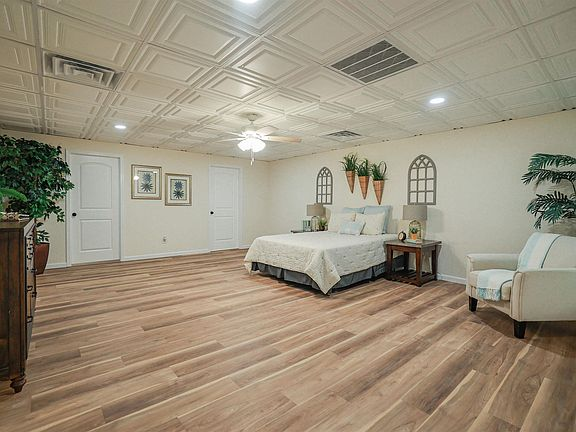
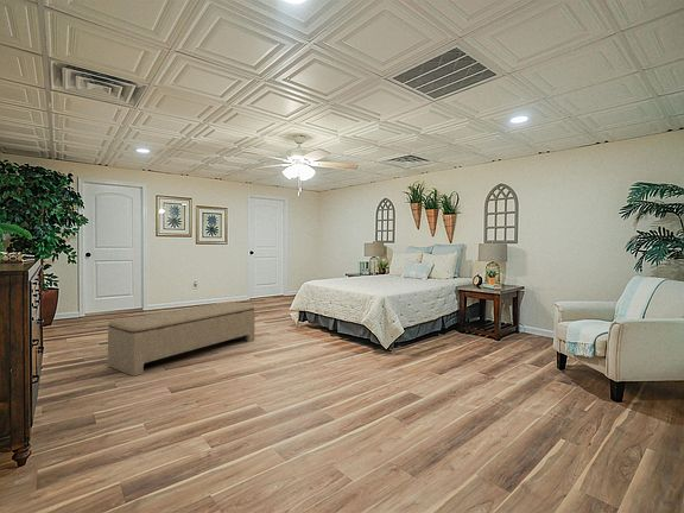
+ bench [107,300,256,378]
